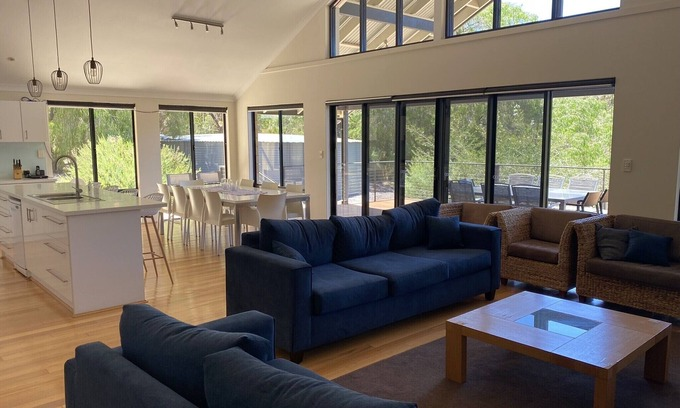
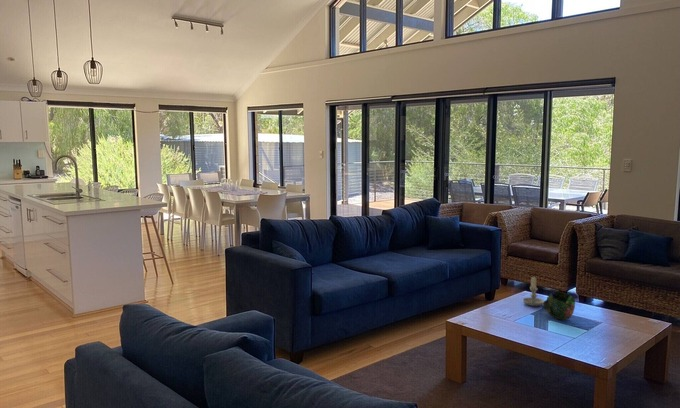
+ decorative bowl [541,290,576,321]
+ candle [522,275,545,307]
